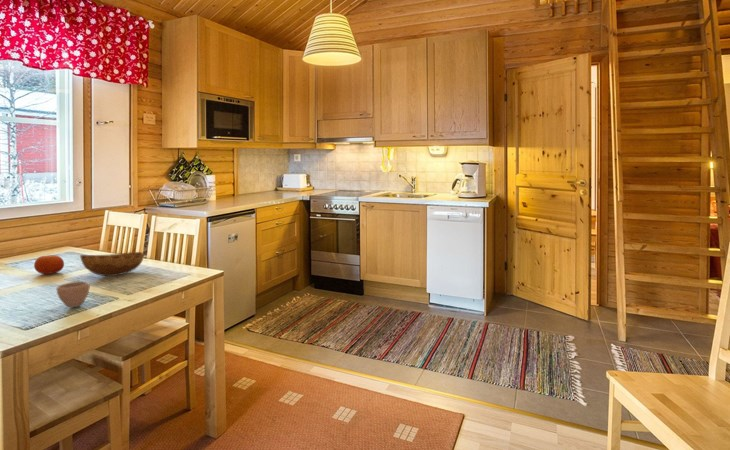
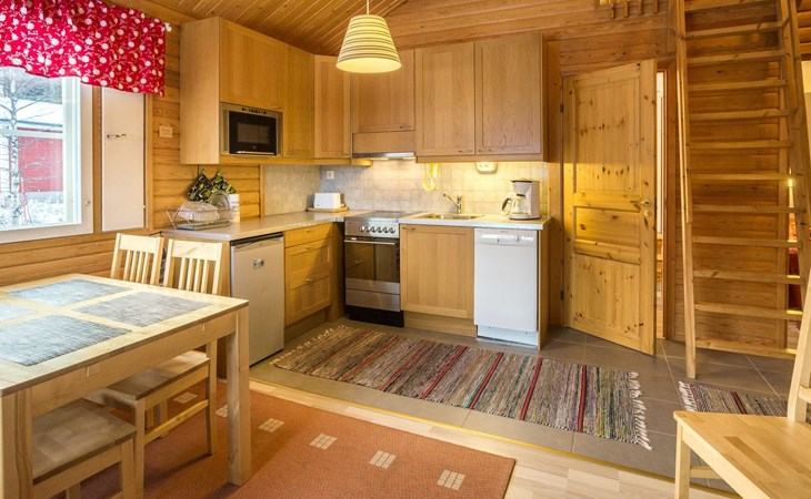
- cup [56,281,91,308]
- bowl [79,251,145,277]
- fruit [33,254,65,275]
